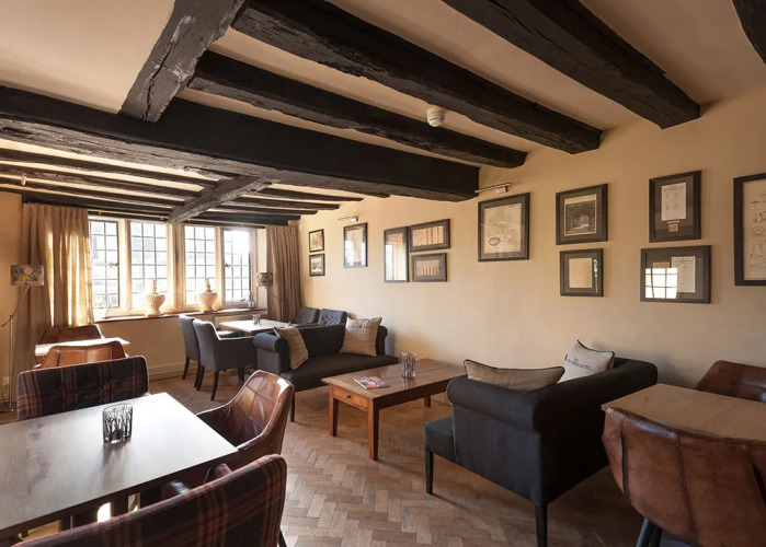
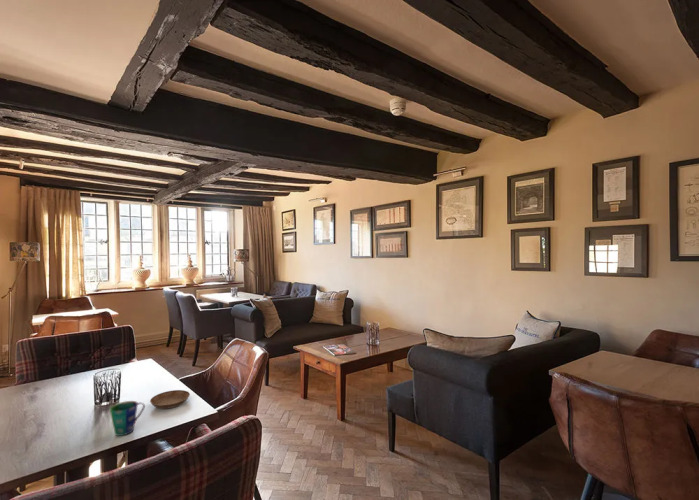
+ saucer [149,389,191,410]
+ cup [109,400,146,437]
